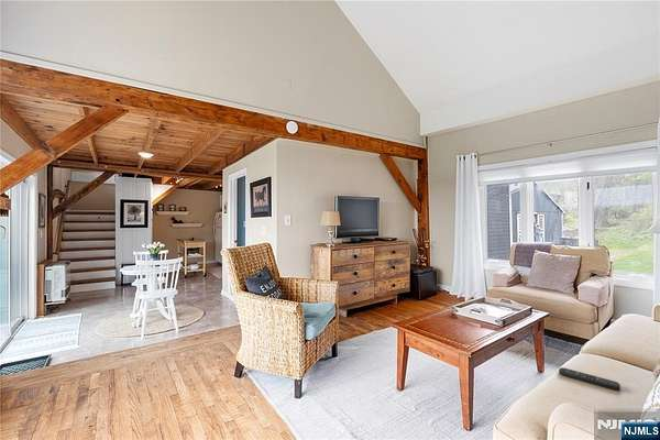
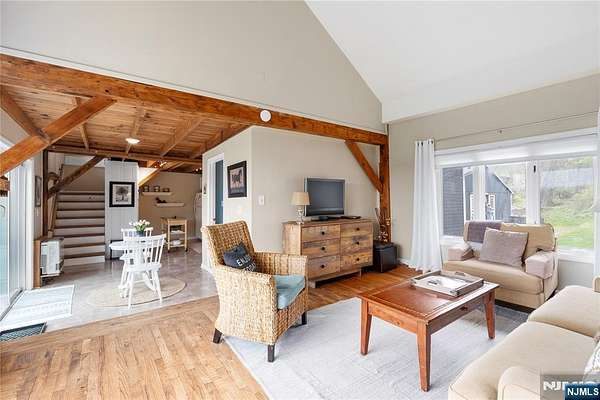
- remote control [558,366,622,392]
